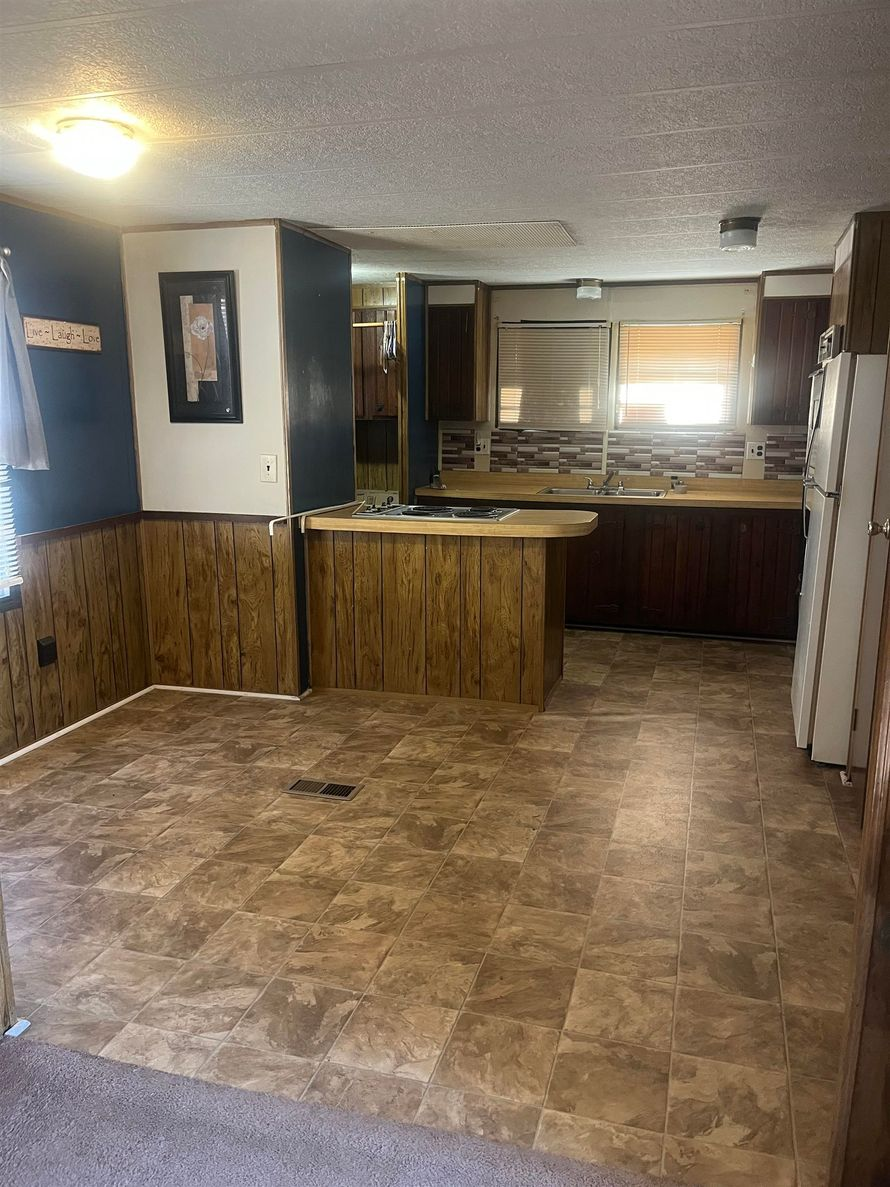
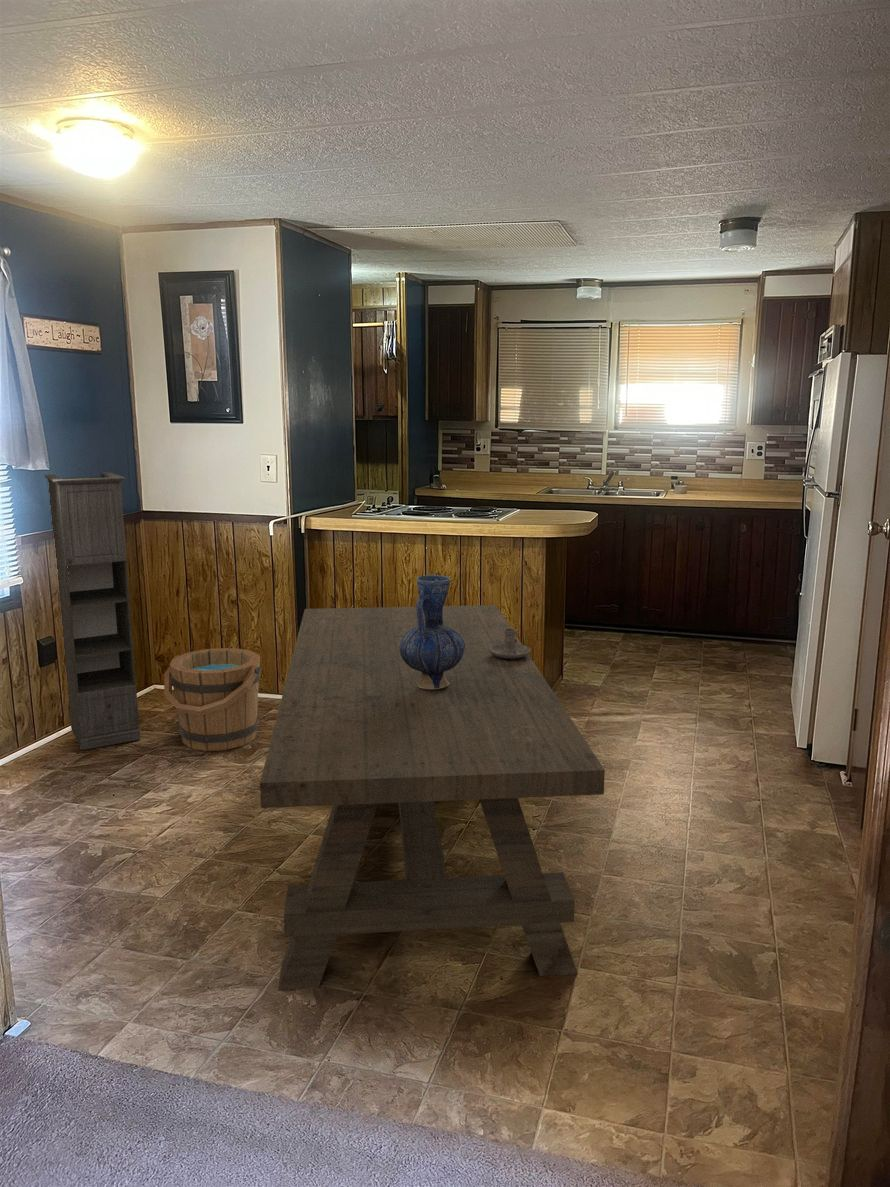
+ storage cabinet [44,471,141,751]
+ candle holder [489,628,531,659]
+ bucket [163,647,262,752]
+ dining table [259,604,606,991]
+ vase [399,574,465,690]
